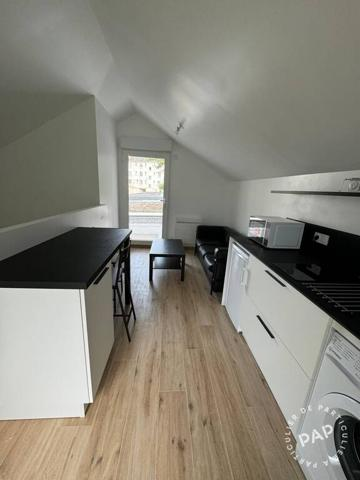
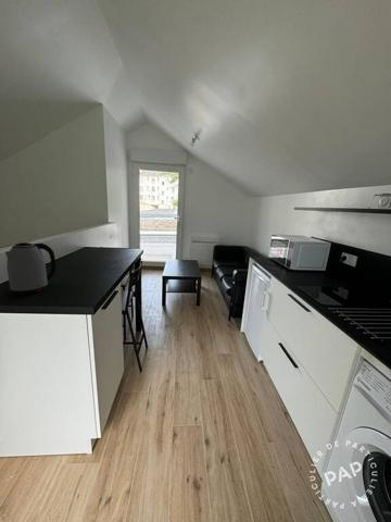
+ kettle [4,241,56,296]
